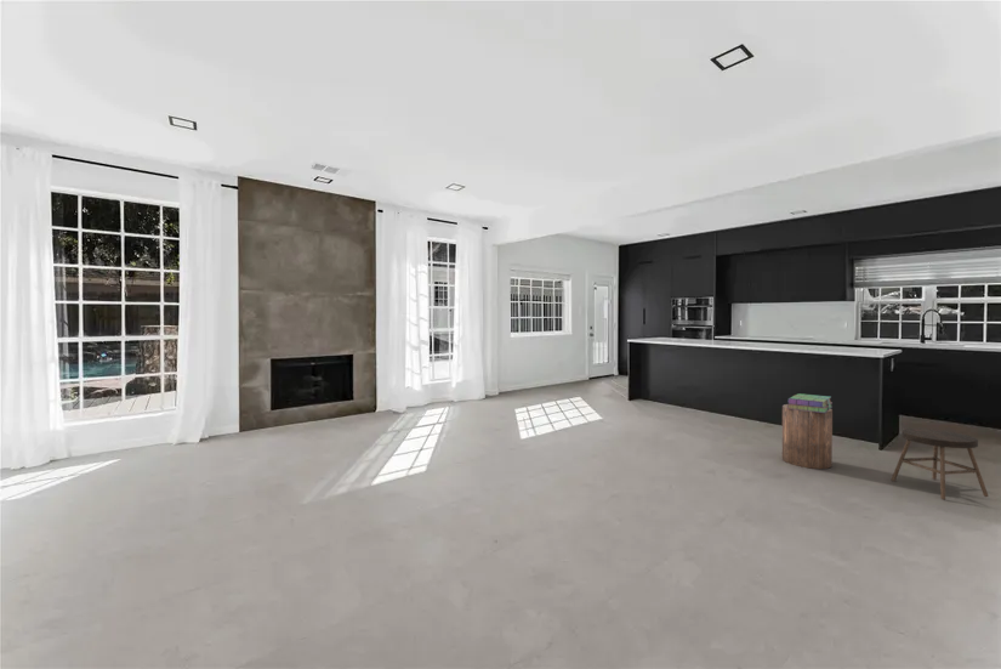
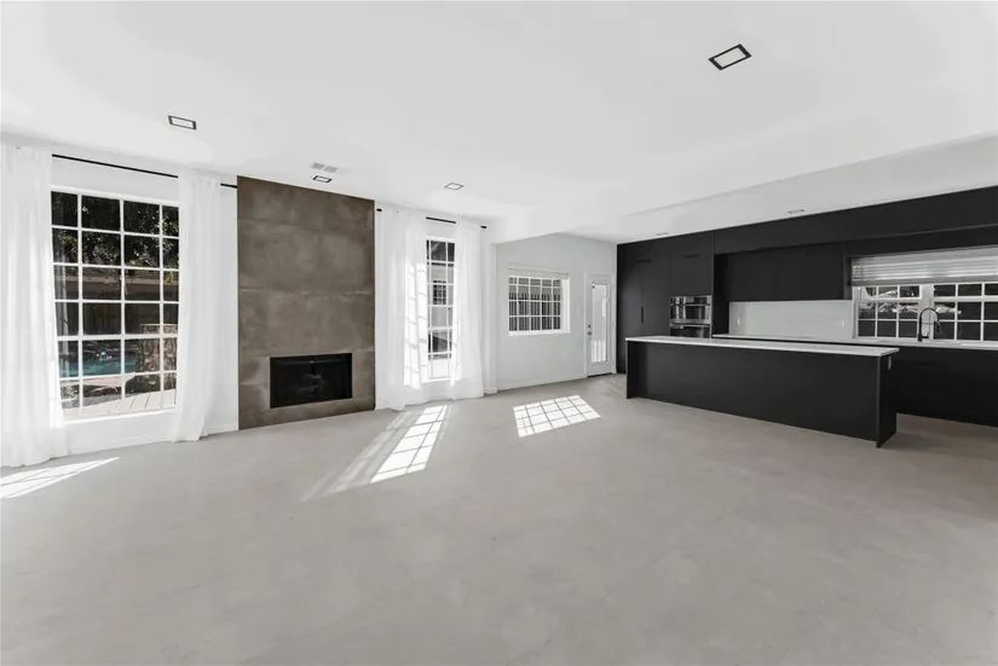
- stool [781,403,834,470]
- stool [891,427,989,500]
- stack of books [787,392,834,413]
